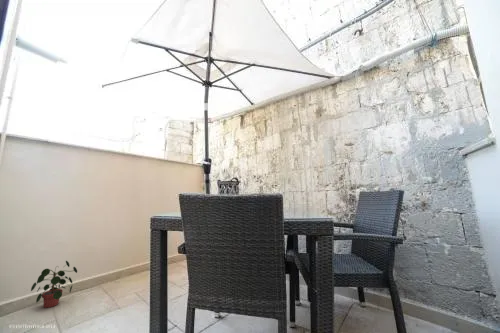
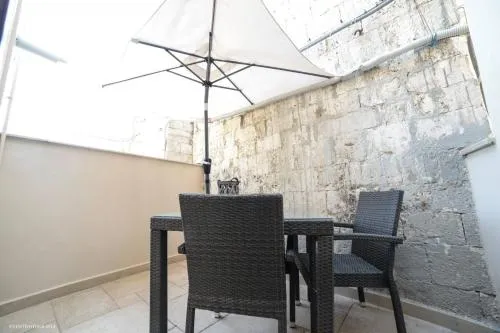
- potted plant [30,260,78,309]
